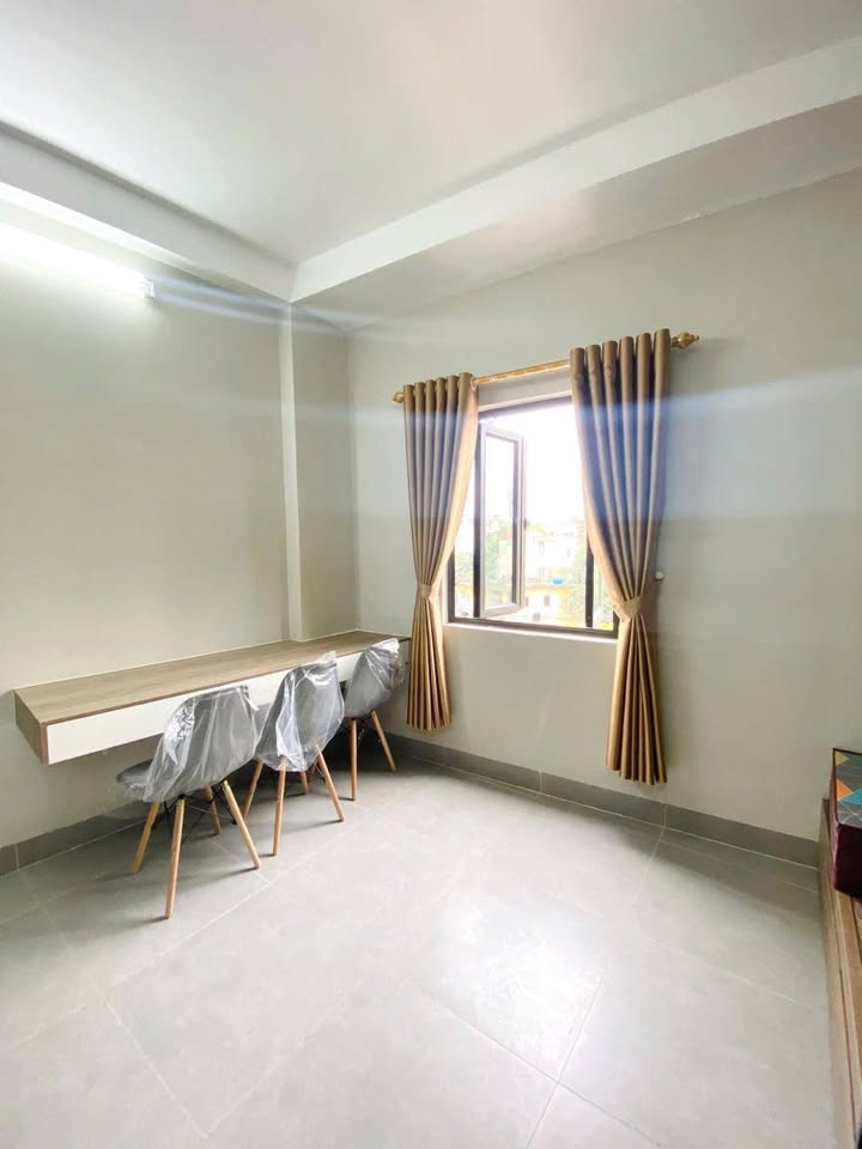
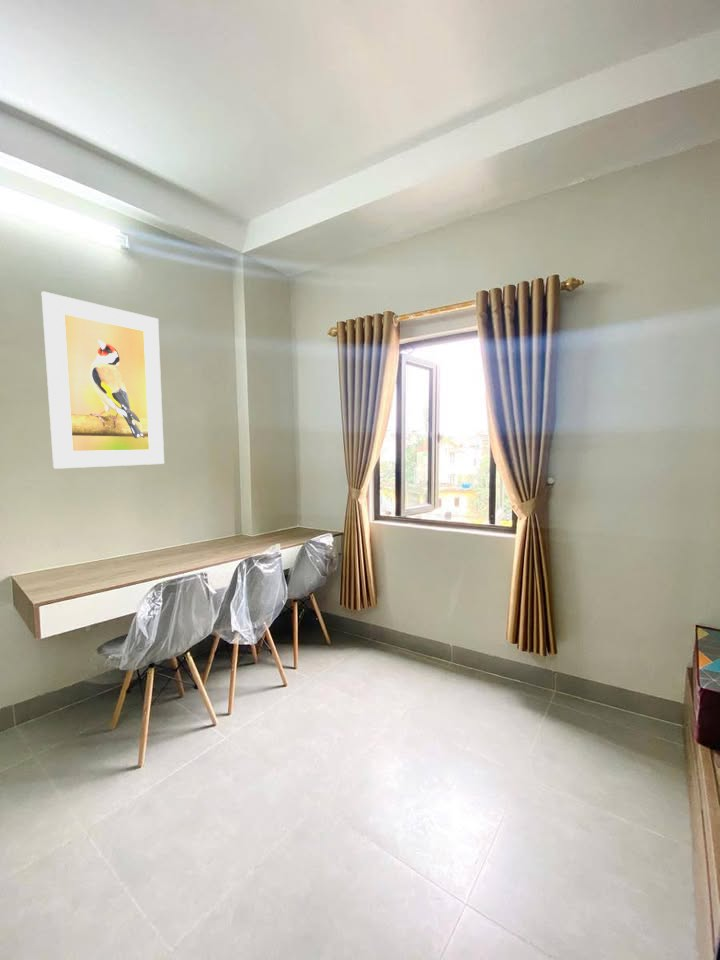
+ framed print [41,290,165,470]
